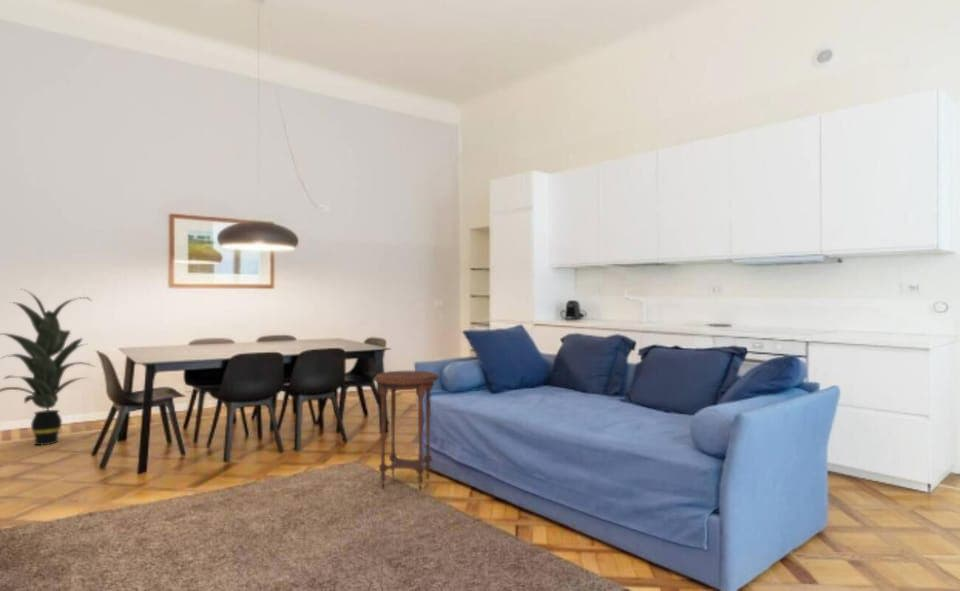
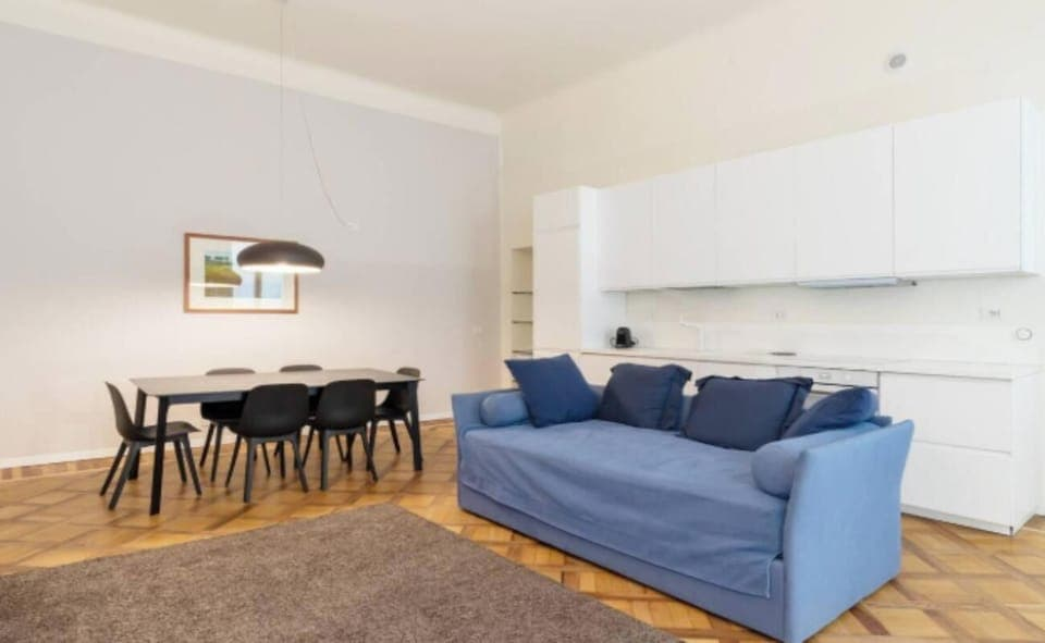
- side table [372,370,440,491]
- indoor plant [0,288,96,446]
